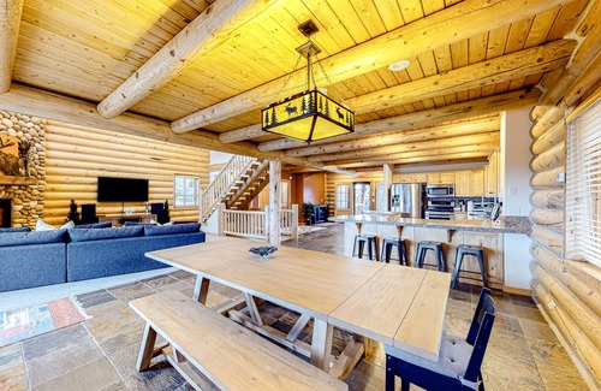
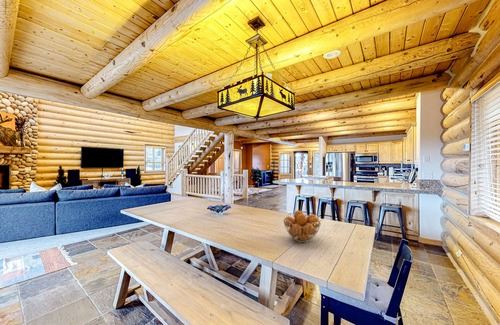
+ fruit basket [282,210,322,243]
